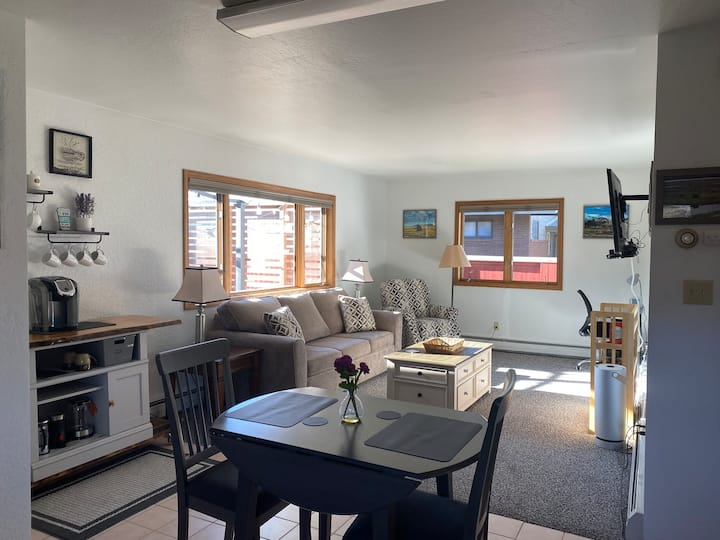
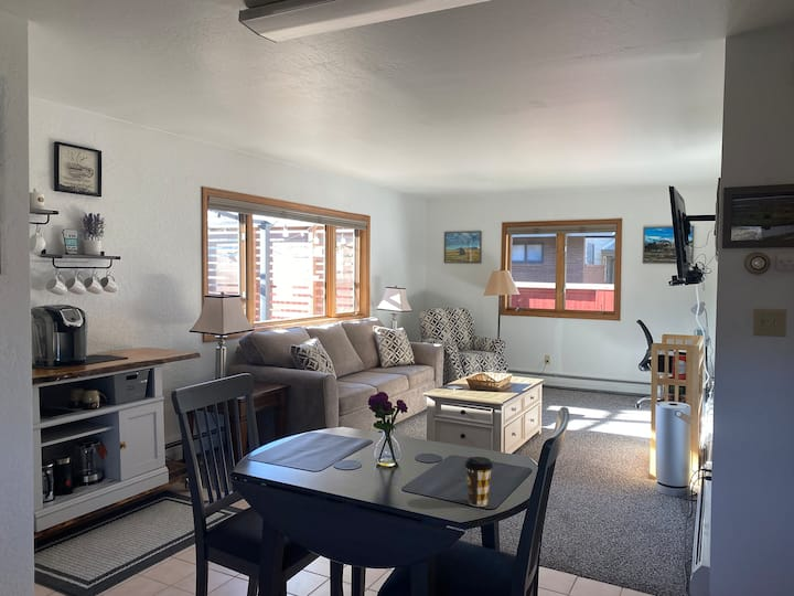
+ coffee cup [463,456,494,508]
